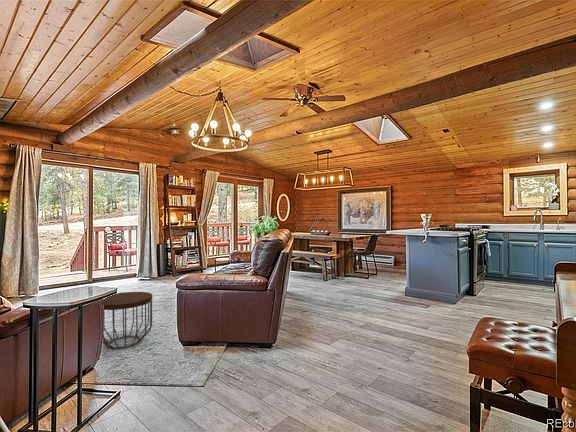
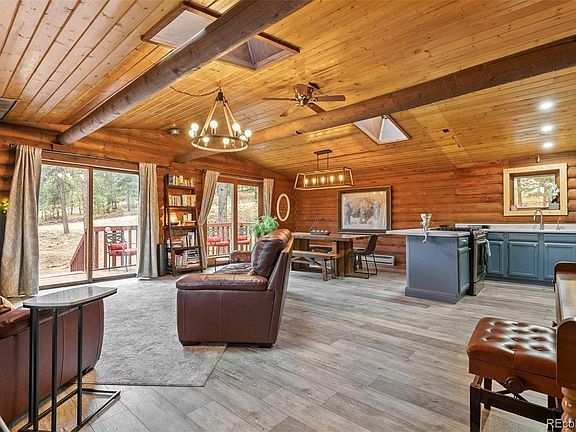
- side table [102,291,153,349]
